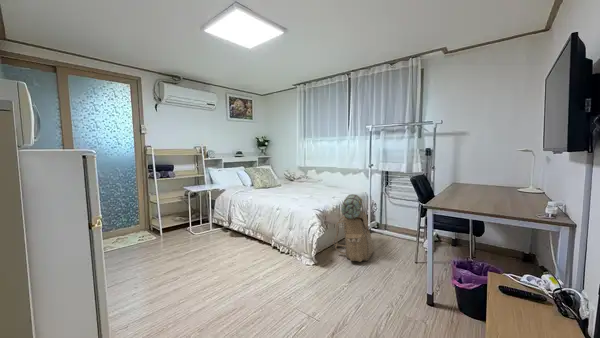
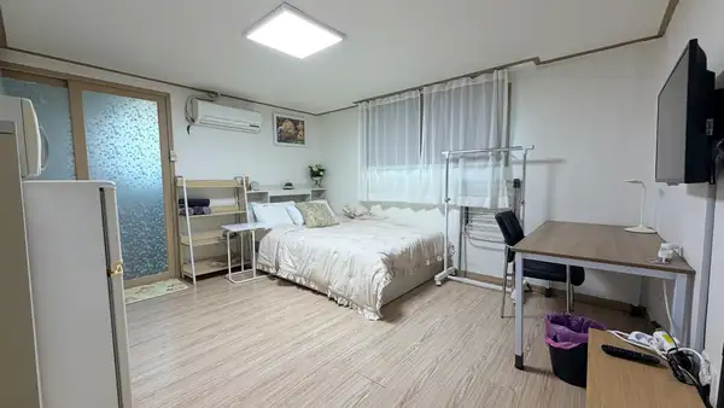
- backpack [332,193,374,263]
